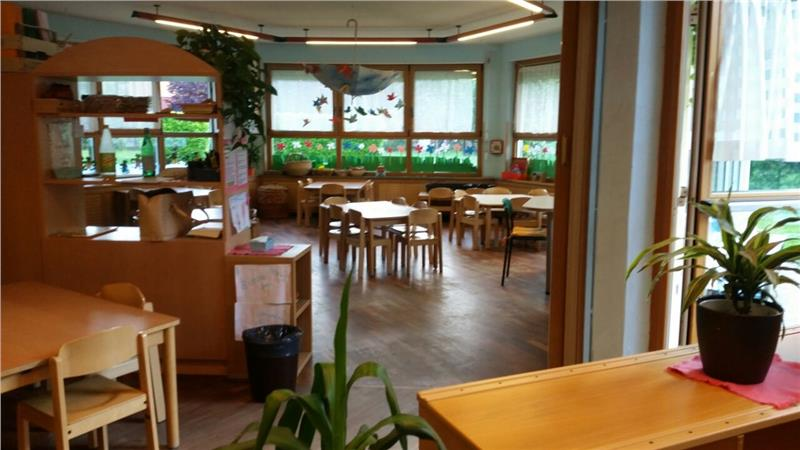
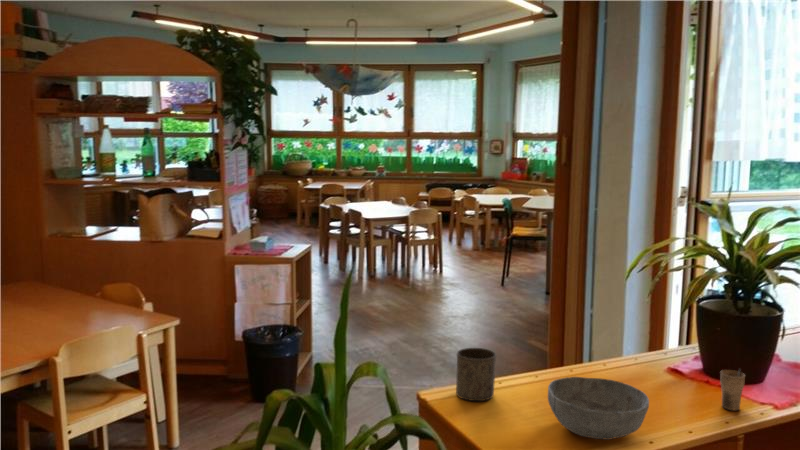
+ cup [455,347,497,402]
+ bowl [547,376,650,441]
+ cup [719,367,746,411]
